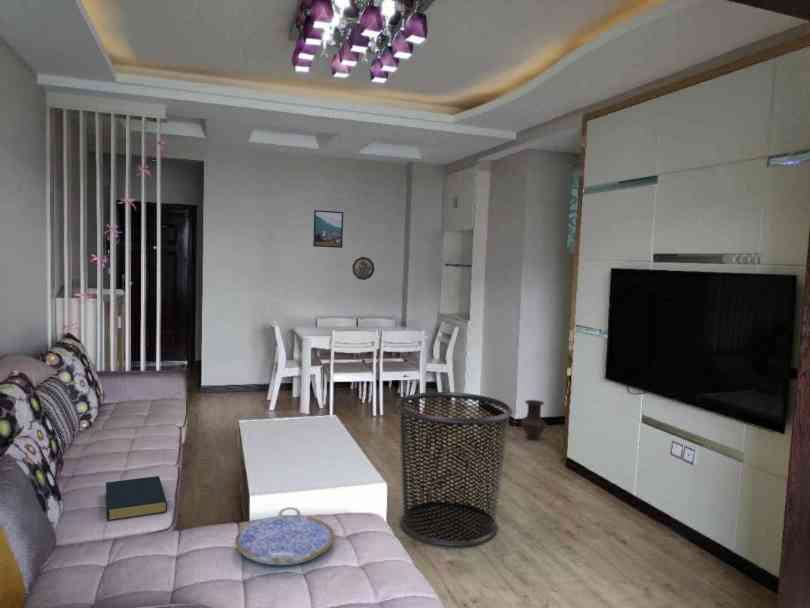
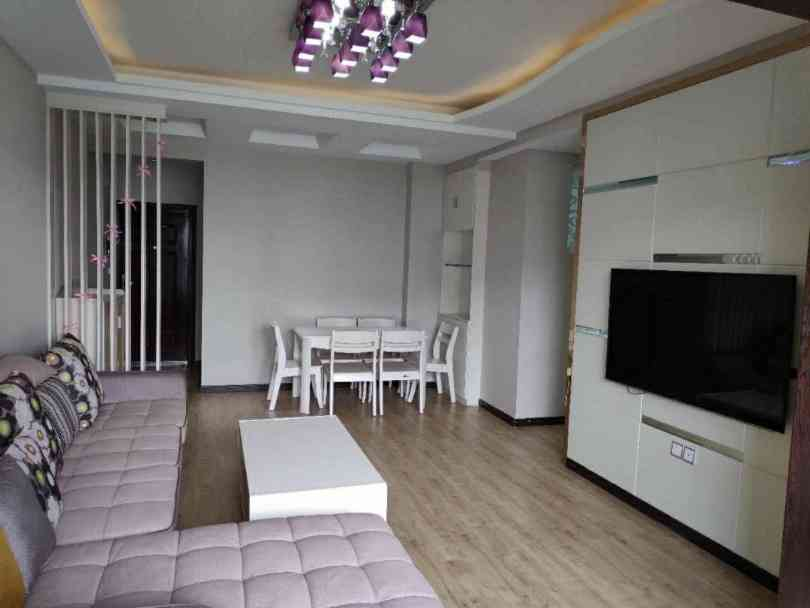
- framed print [312,209,344,249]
- vase [521,399,547,441]
- waste bin [395,391,514,548]
- hardback book [105,475,168,522]
- decorative plate [351,256,375,281]
- serving tray [234,506,336,566]
